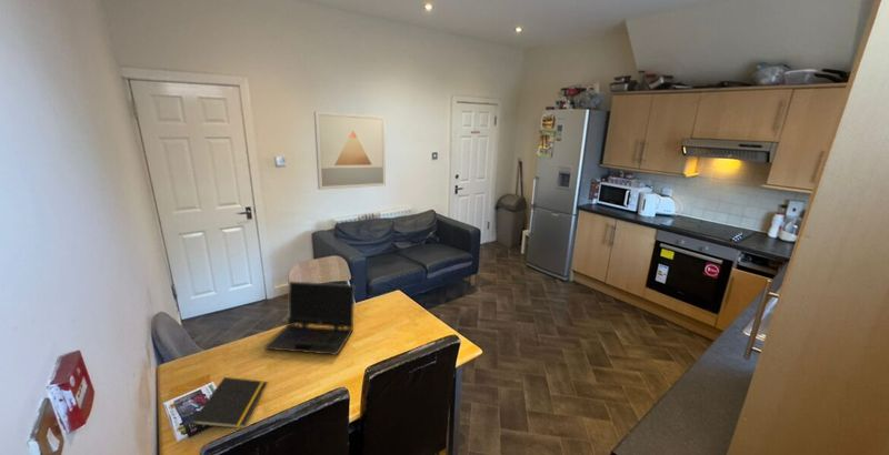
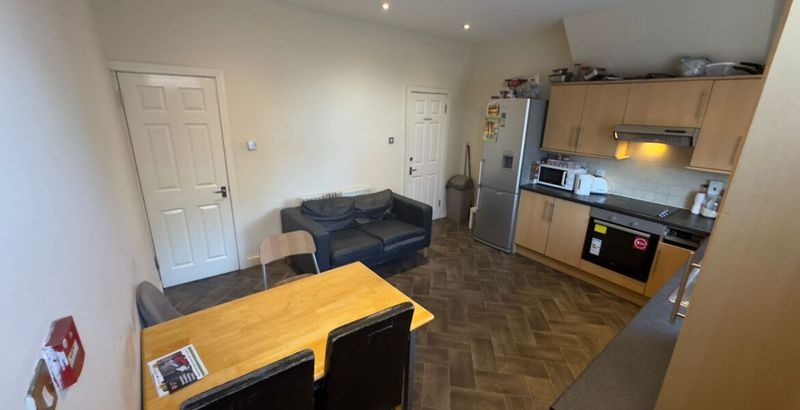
- laptop computer [262,280,356,356]
- notepad [191,376,269,435]
- wall art [313,110,387,191]
